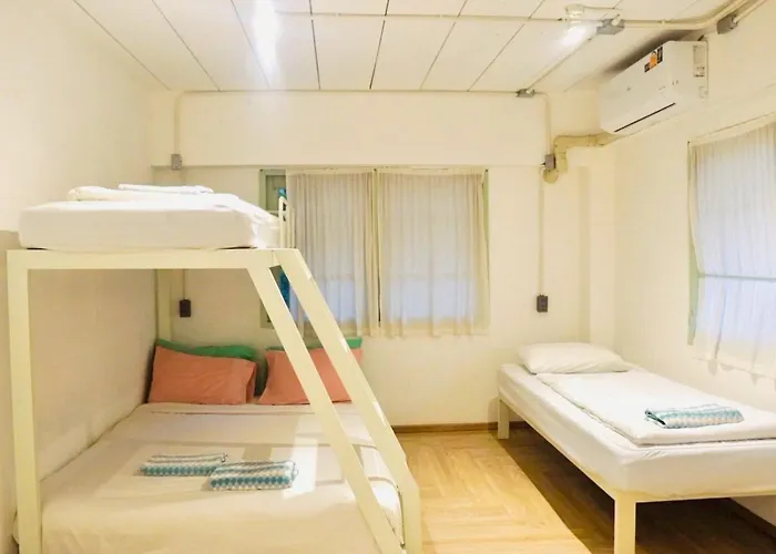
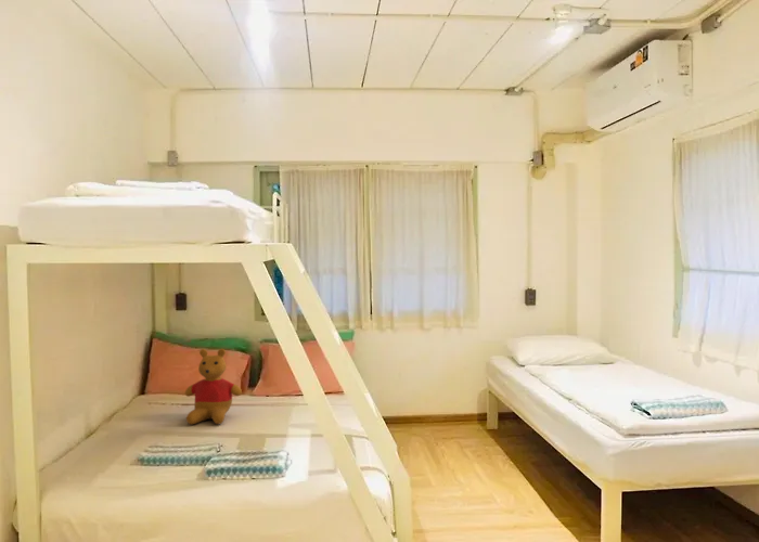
+ teddy bear [184,348,243,425]
